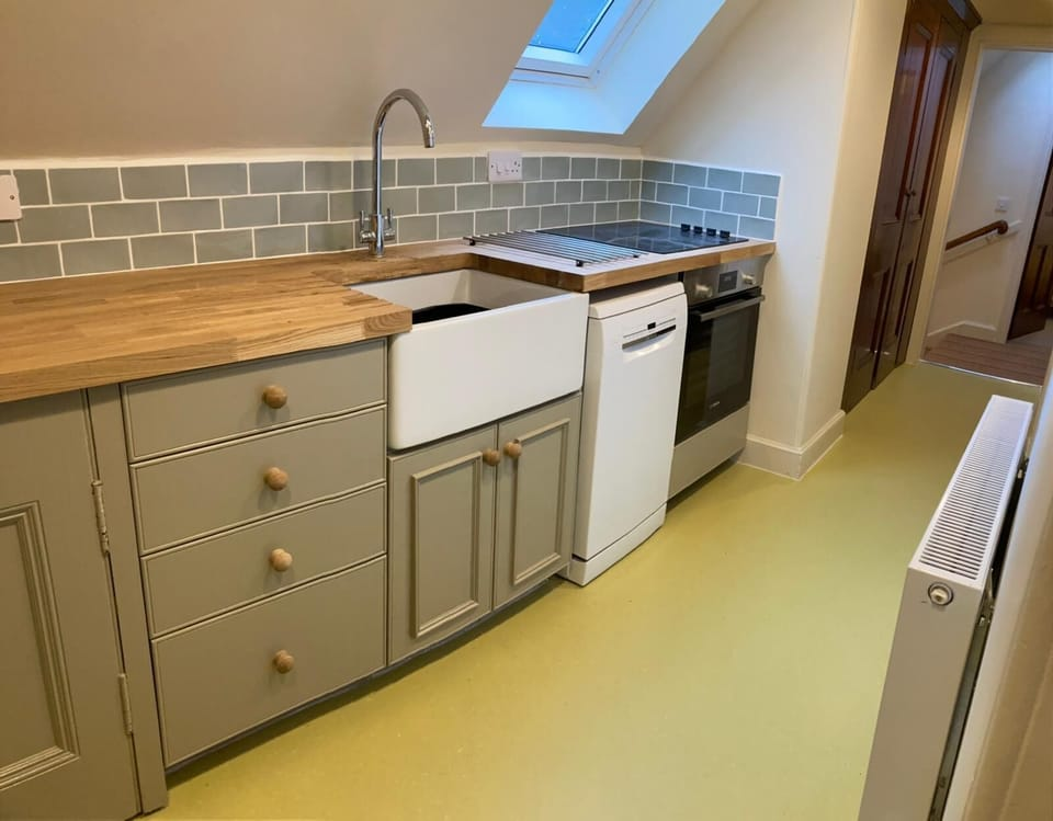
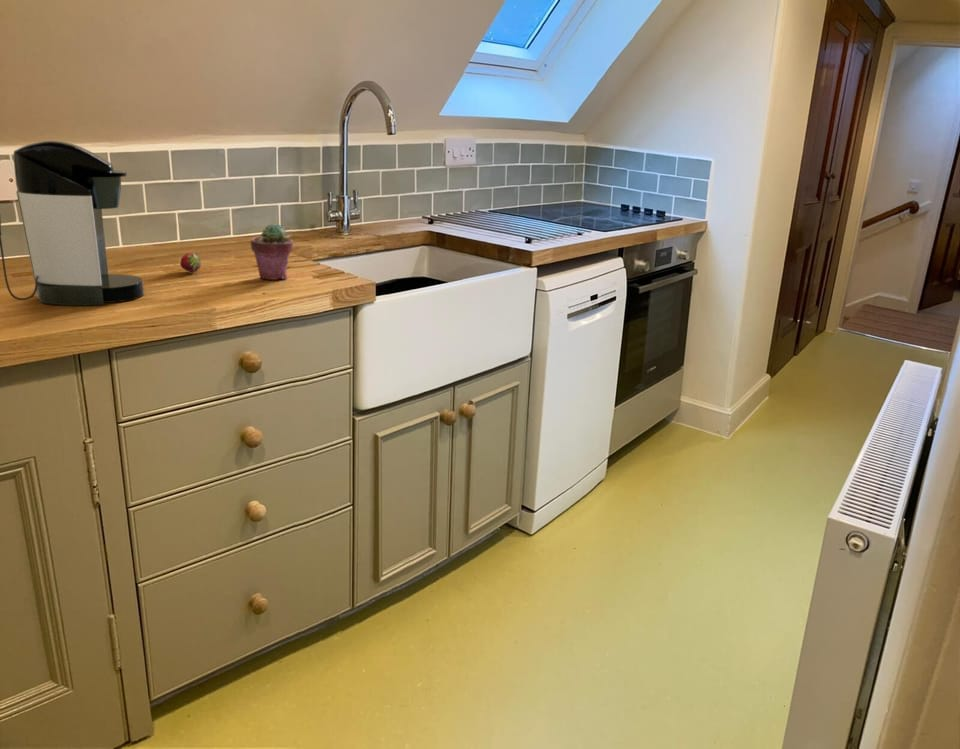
+ fruit [179,252,202,273]
+ potted succulent [250,222,294,281]
+ coffee maker [0,140,145,306]
